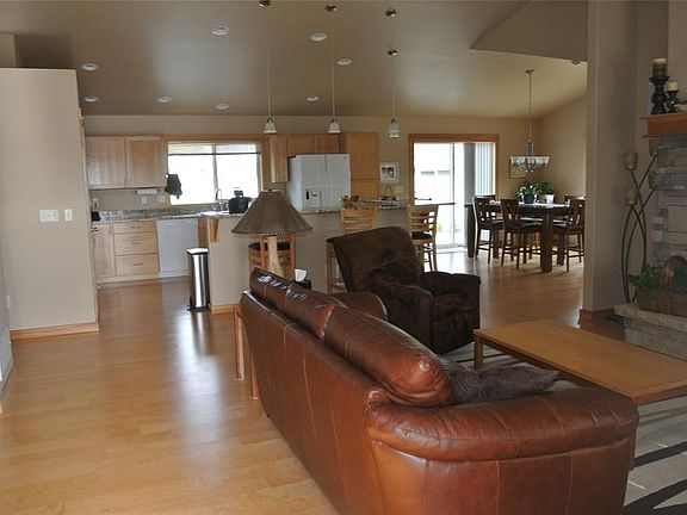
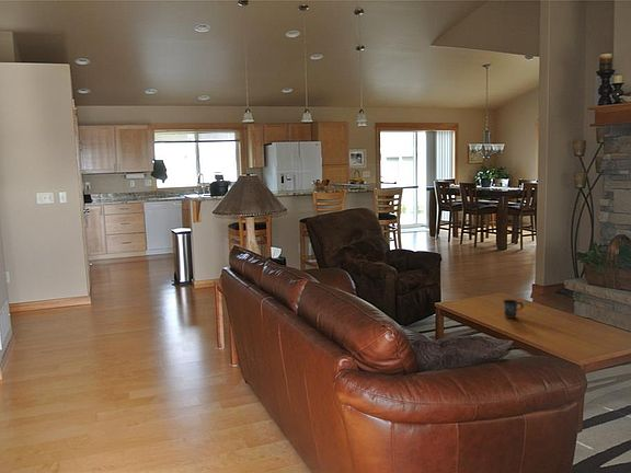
+ mug [502,299,525,319]
